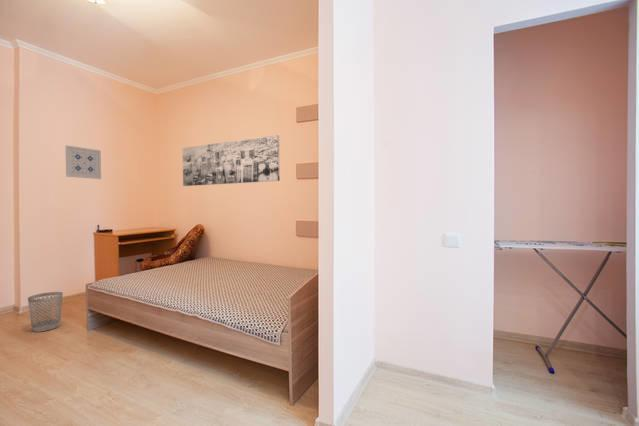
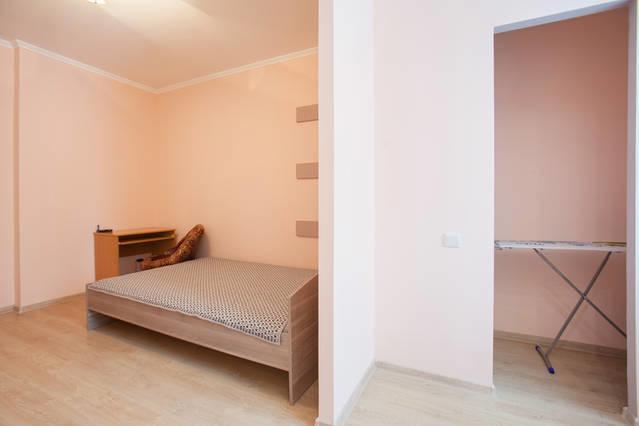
- wall art [65,144,102,180]
- wall art [182,134,281,187]
- wastebasket [27,291,64,333]
